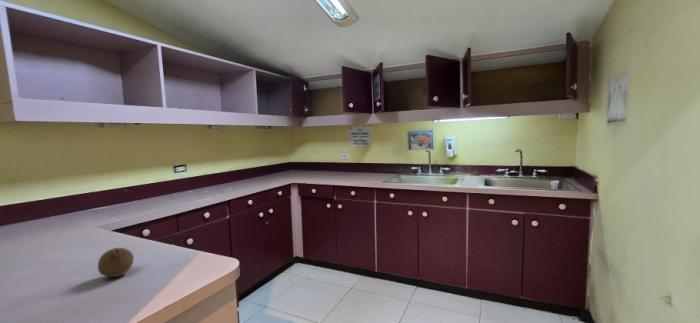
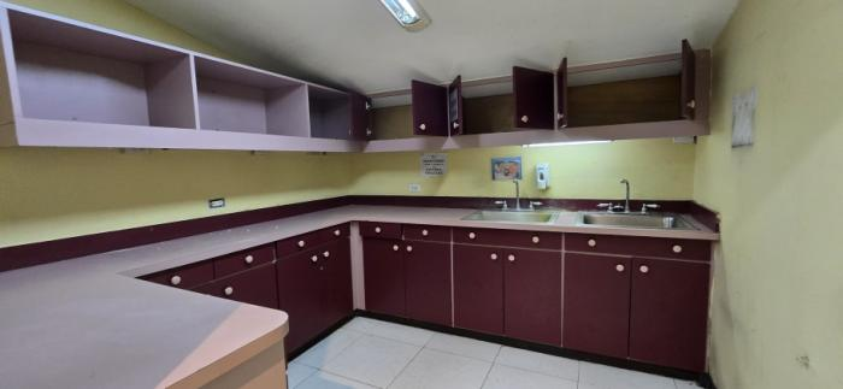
- fruit [97,247,135,278]
